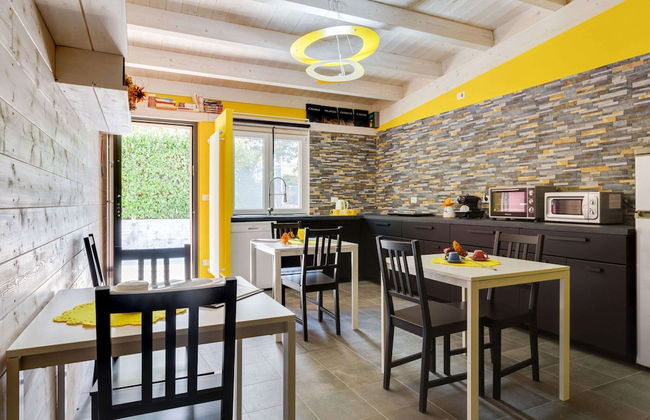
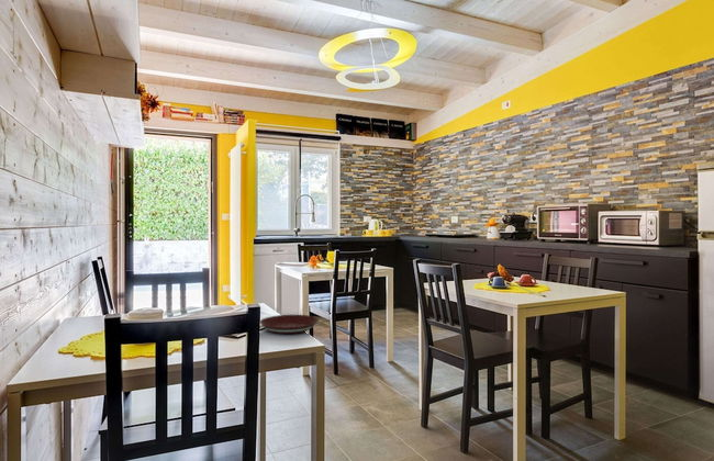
+ plate [259,314,320,335]
